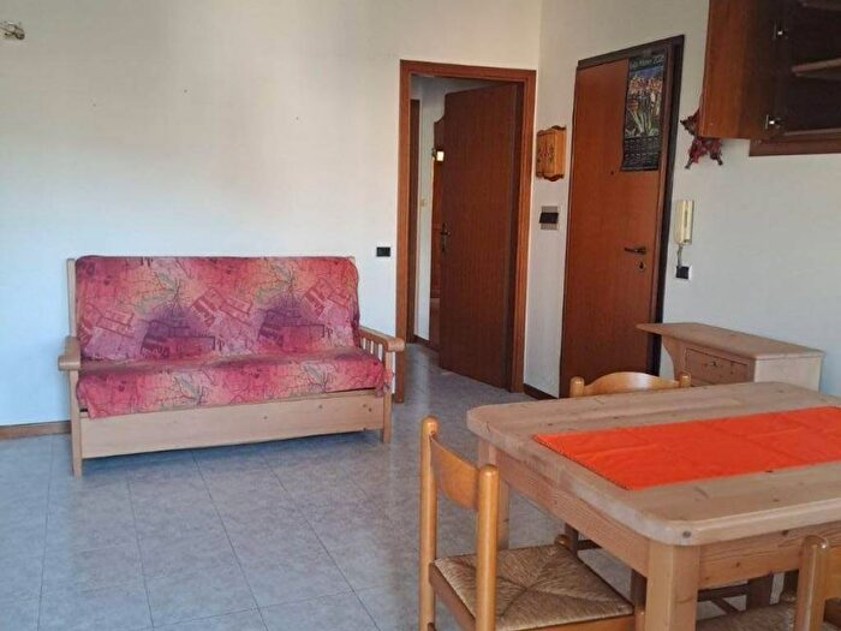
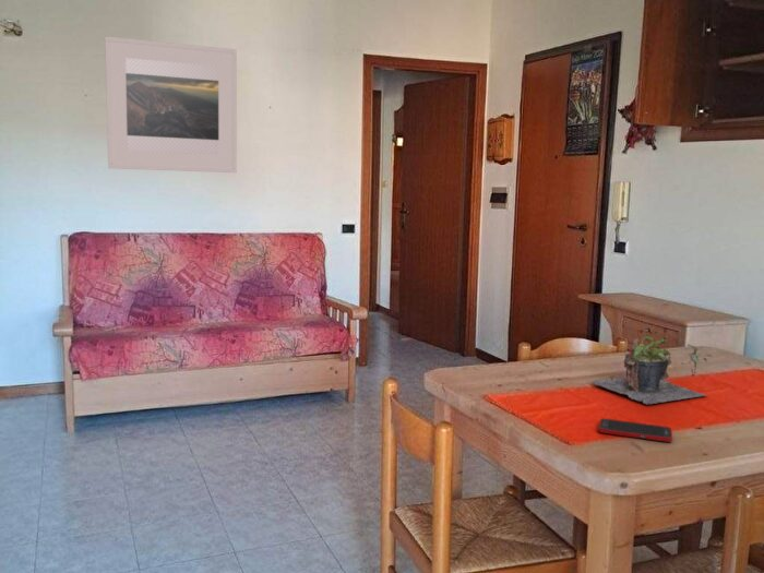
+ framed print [104,35,238,174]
+ plant [590,335,708,405]
+ cell phone [598,417,673,443]
